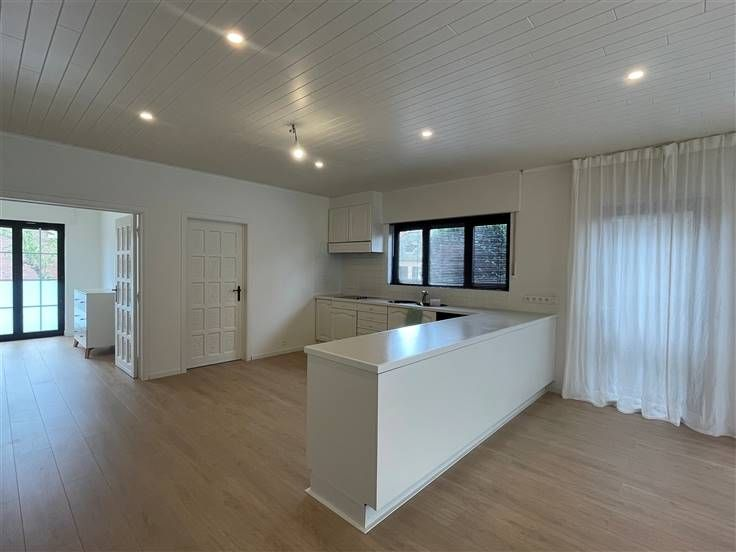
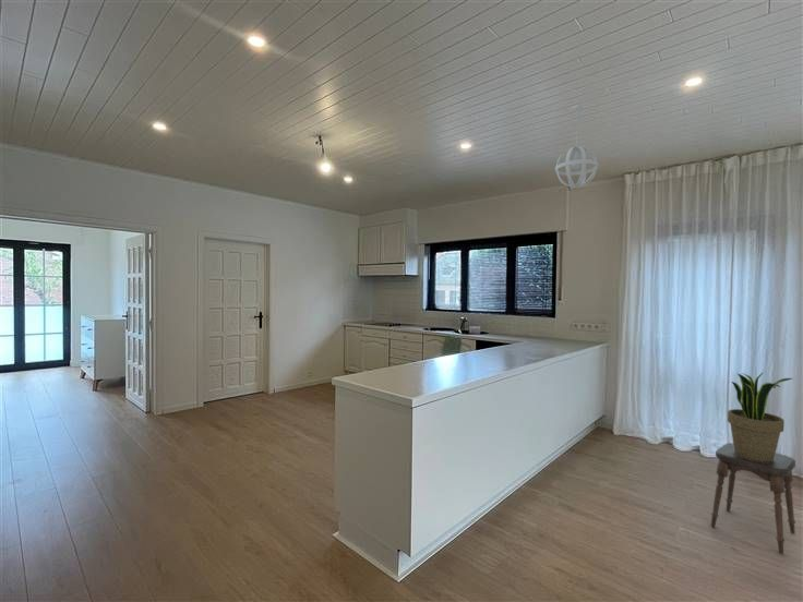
+ pendant light [554,104,599,189]
+ stool [710,442,796,555]
+ potted plant [727,372,793,462]
